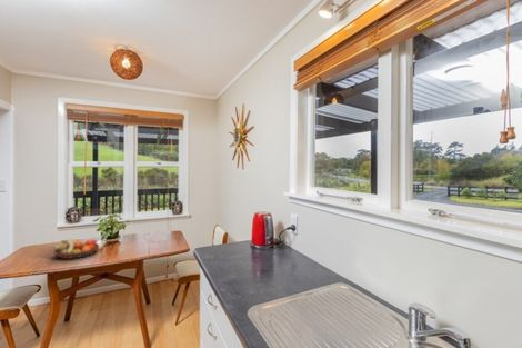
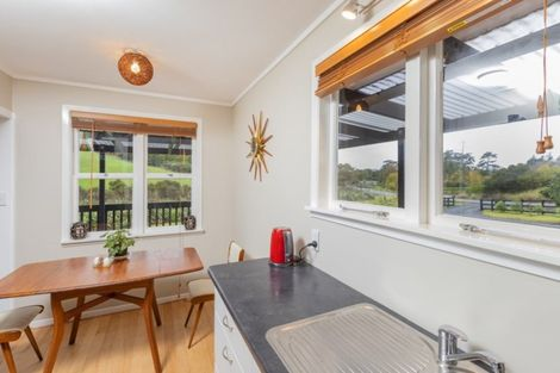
- fruit bowl [52,237,100,260]
